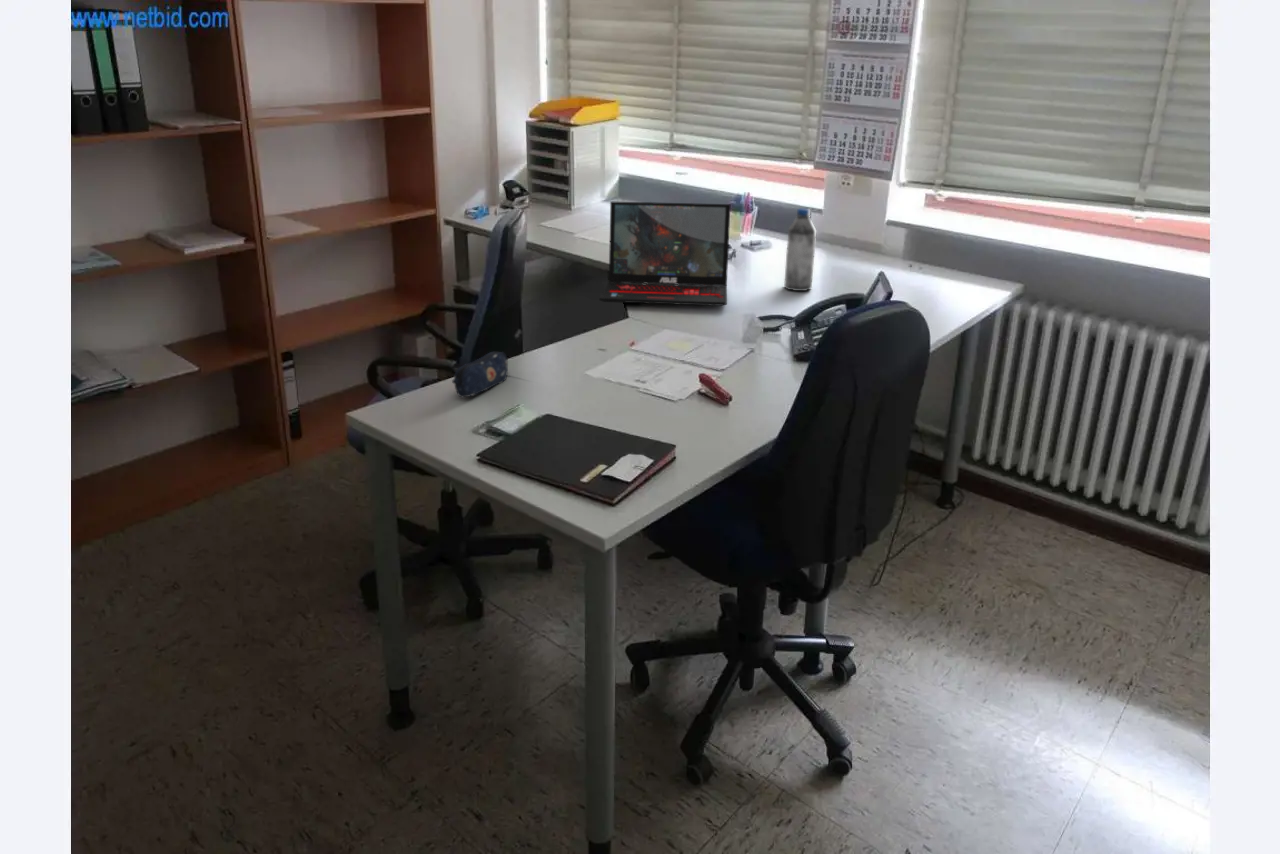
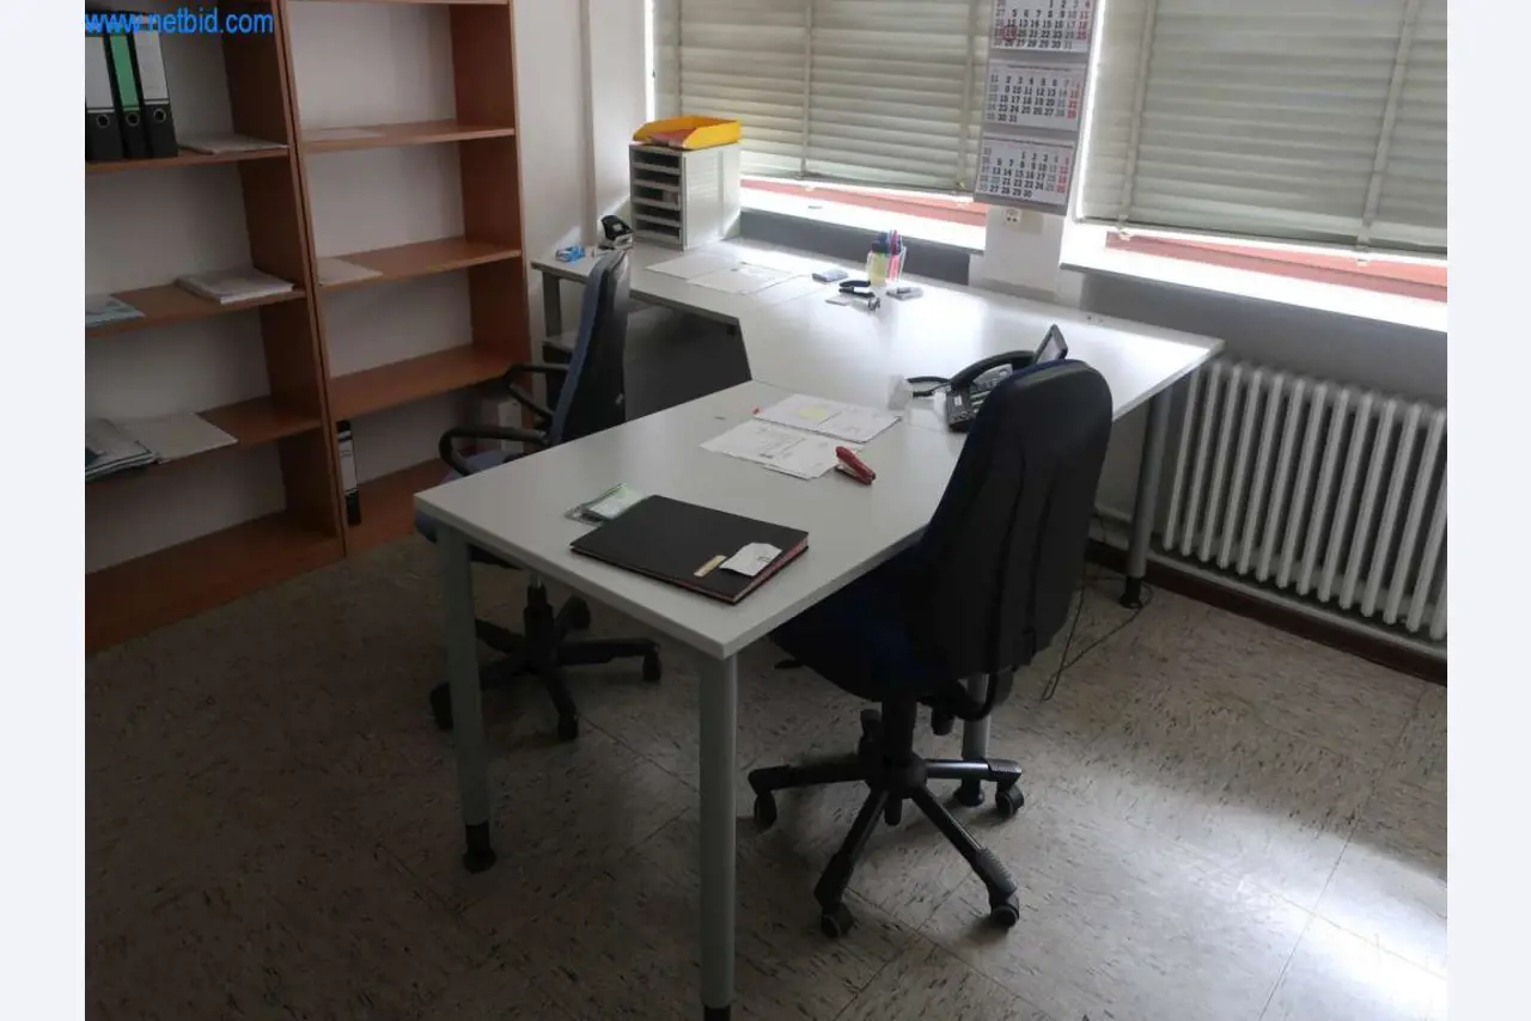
- water bottle [783,207,817,292]
- pencil case [451,351,509,398]
- laptop [598,200,732,307]
